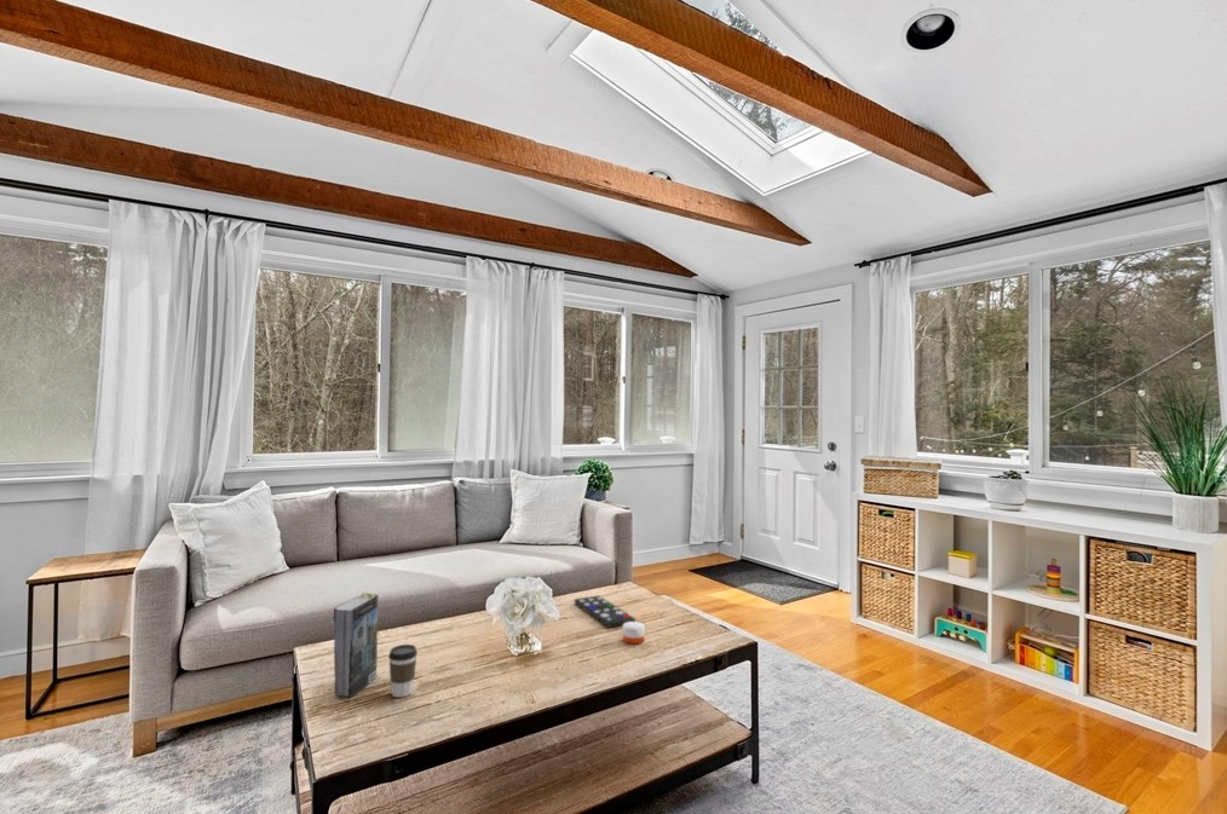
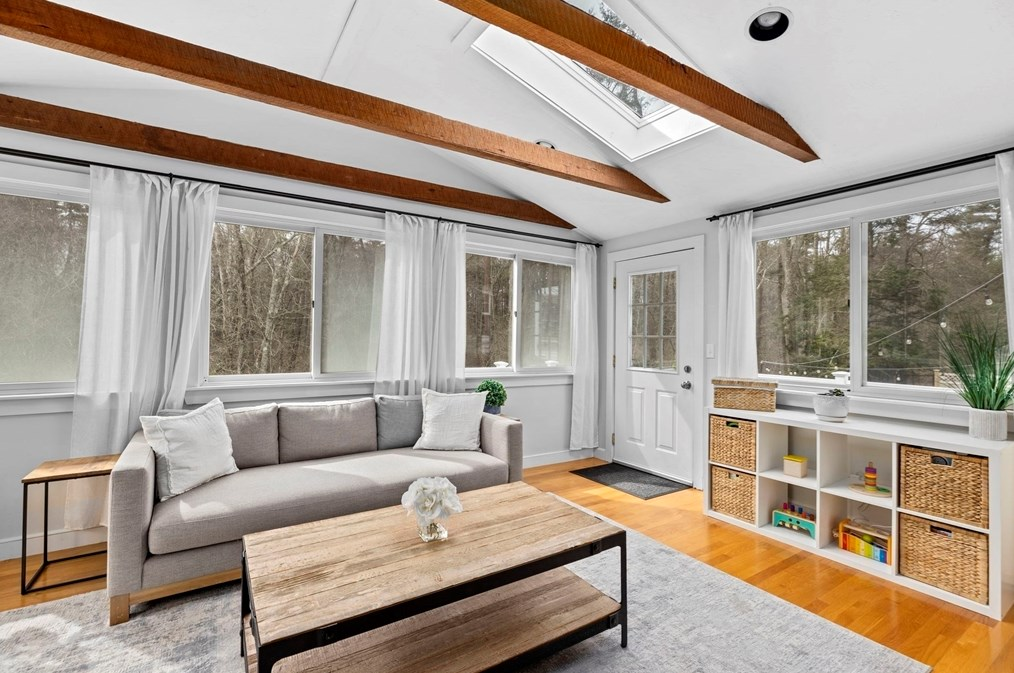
- remote control [574,595,636,629]
- candle [622,610,645,645]
- book [333,591,380,698]
- coffee cup [387,643,419,699]
